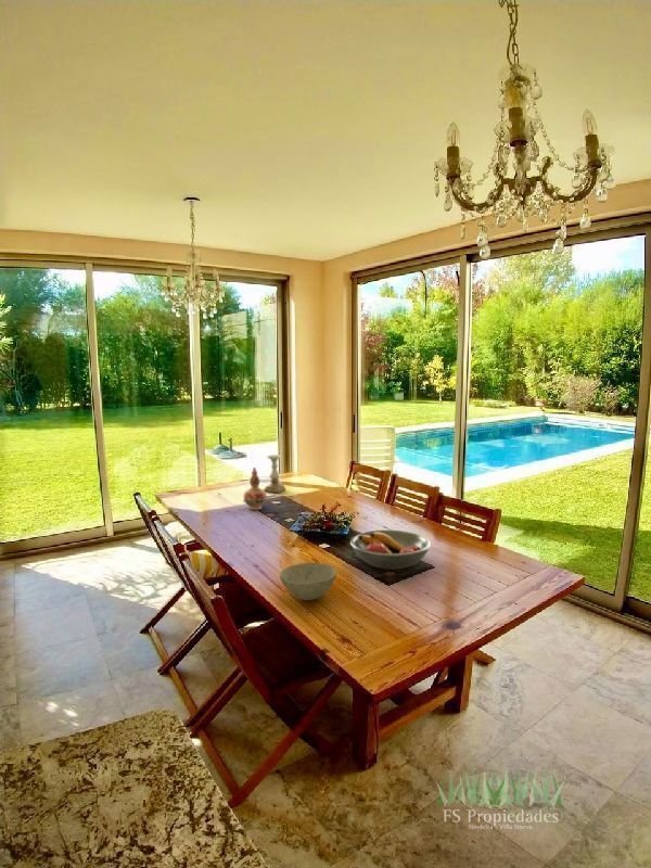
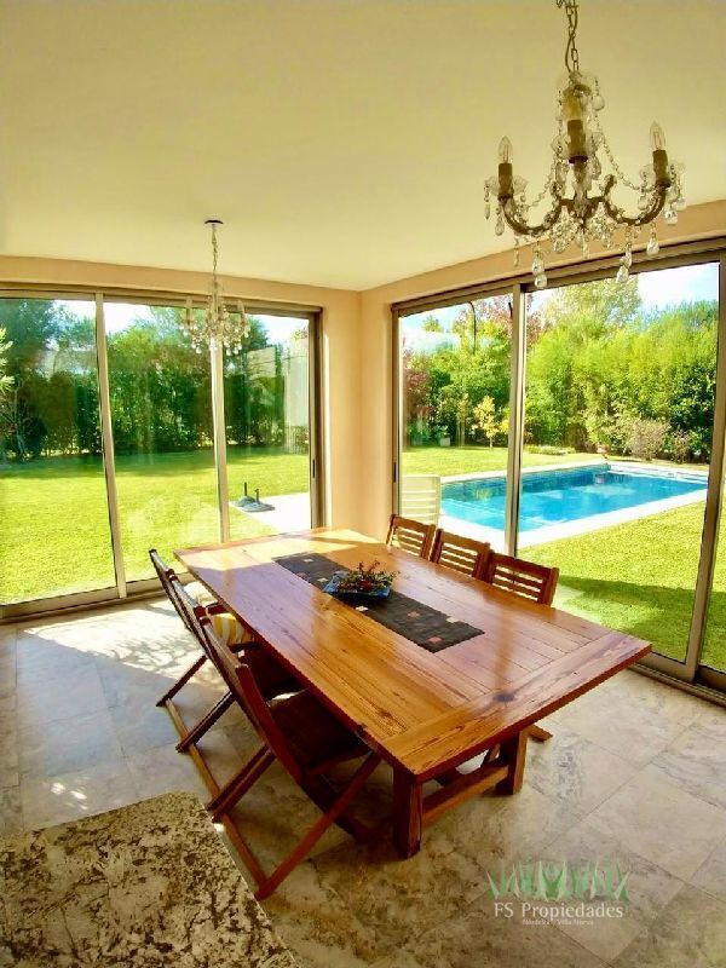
- decorative vase [243,467,268,511]
- candle holder [263,455,286,494]
- bowl [279,561,337,601]
- fruit bowl [349,529,432,571]
